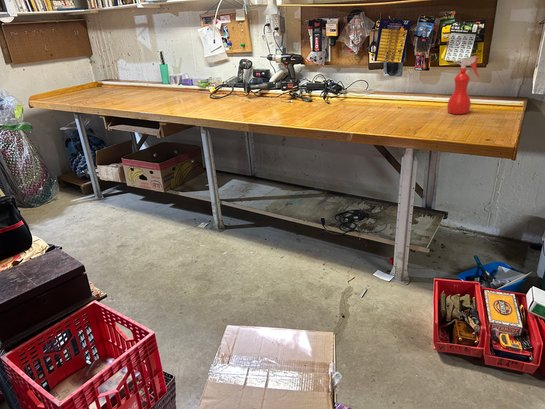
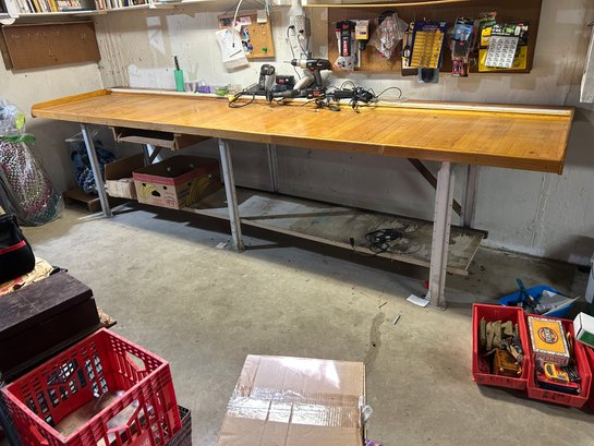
- spray bottle [446,55,481,115]
